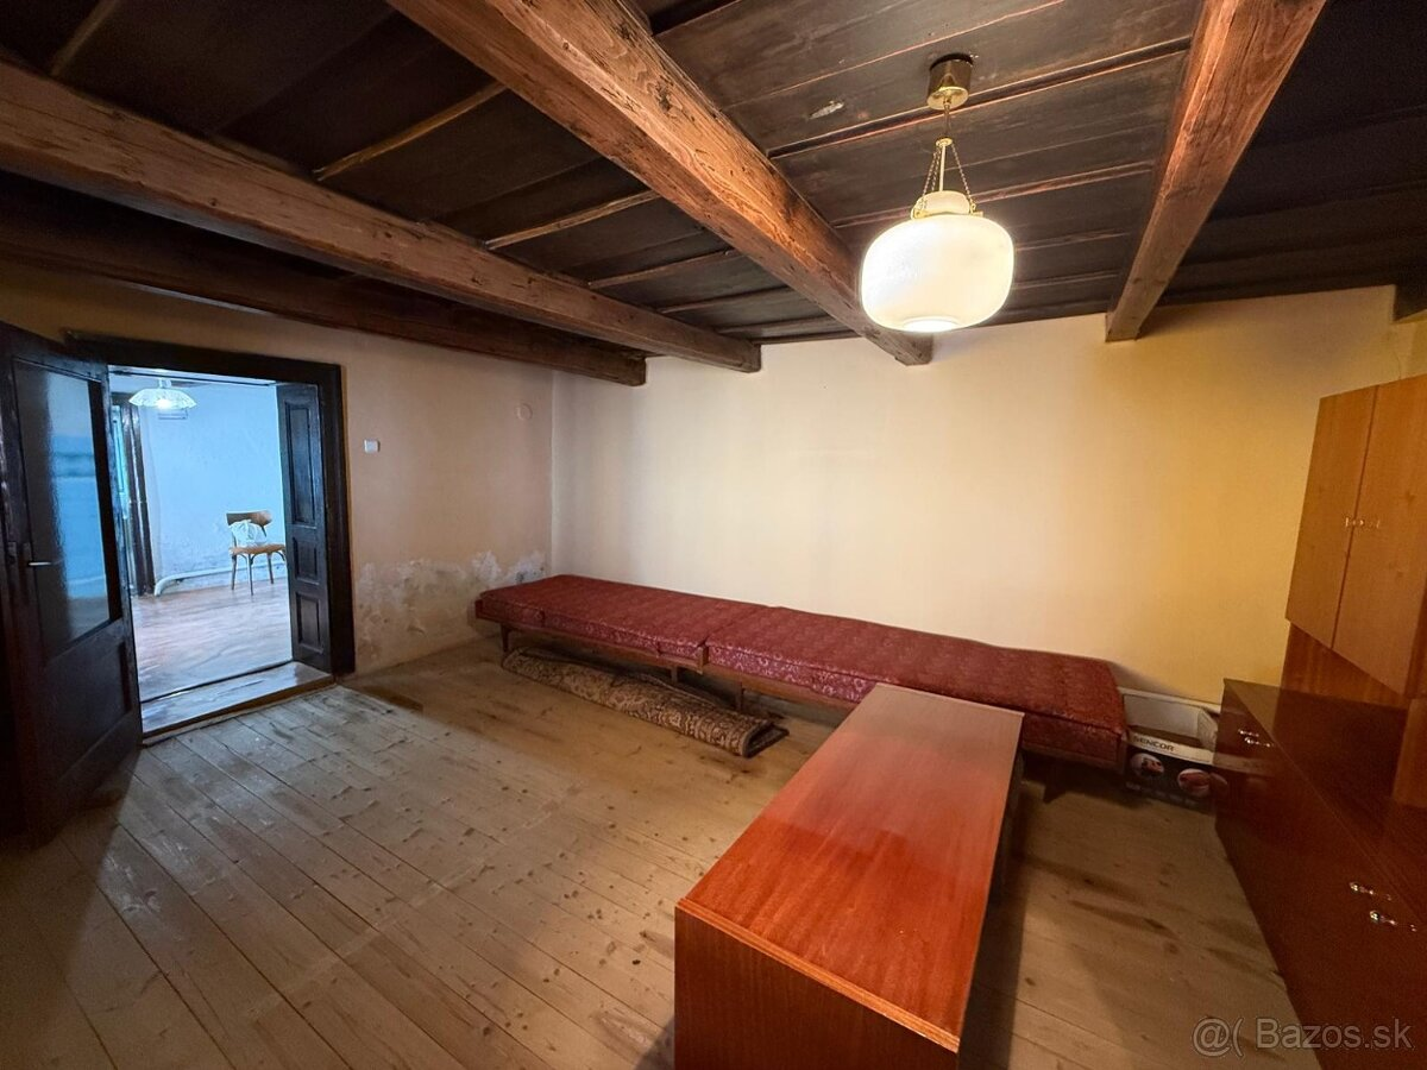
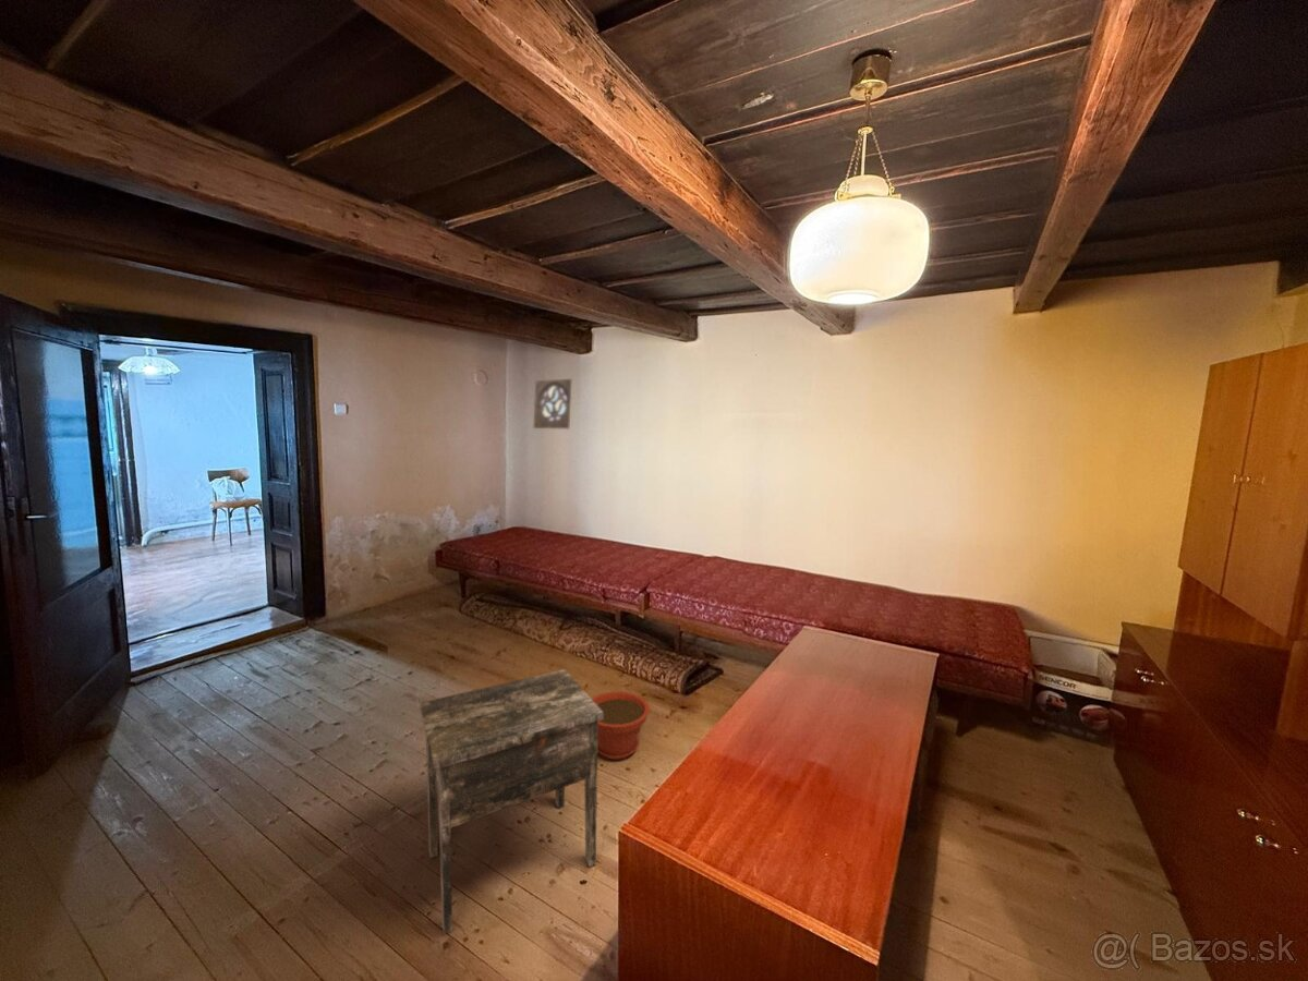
+ wall ornament [532,378,572,429]
+ plant pot [591,690,651,761]
+ side table [419,668,604,935]
